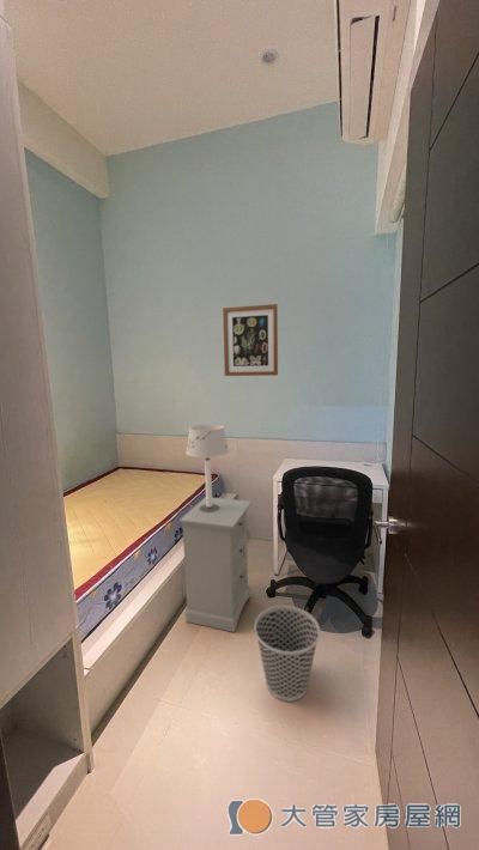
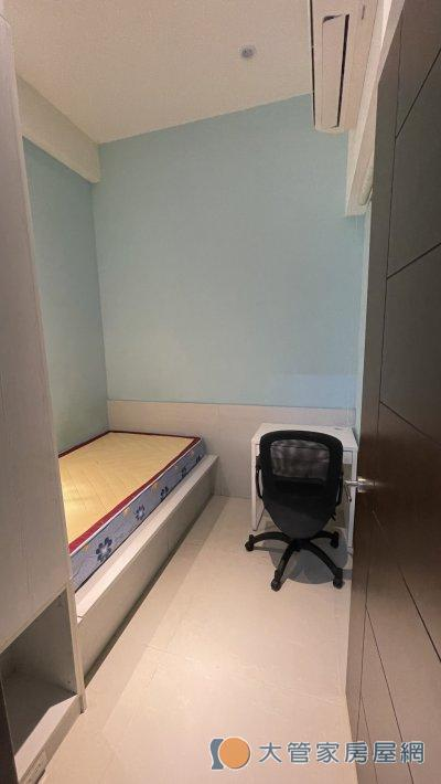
- wall art [222,303,279,377]
- nightstand [178,496,253,633]
- wastebasket [253,605,321,703]
- table lamp [184,424,230,512]
